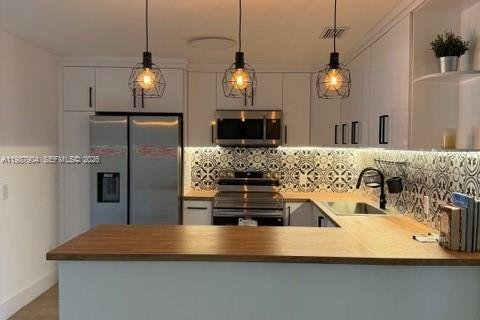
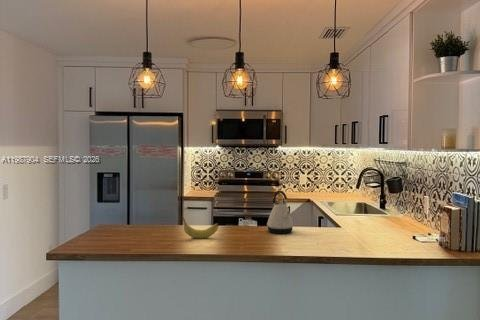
+ kettle [266,190,294,235]
+ fruit [182,216,220,239]
